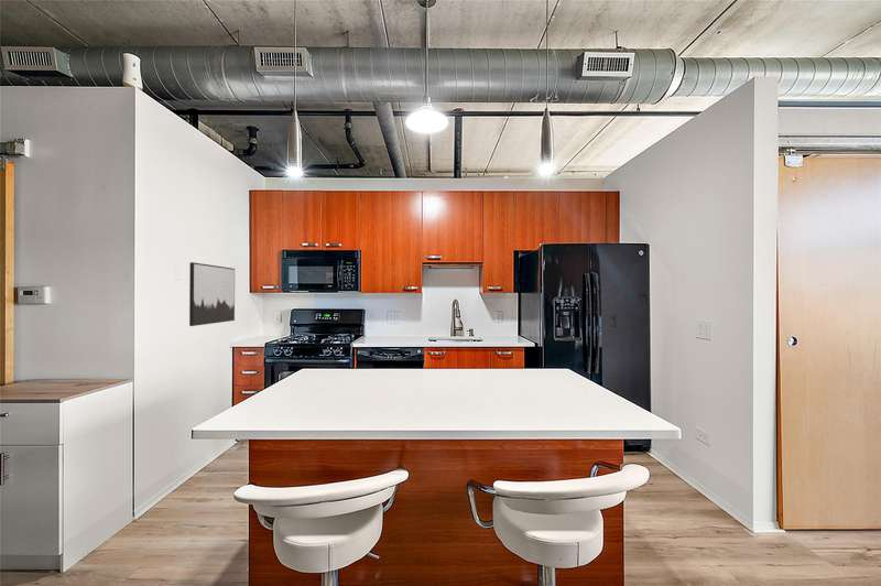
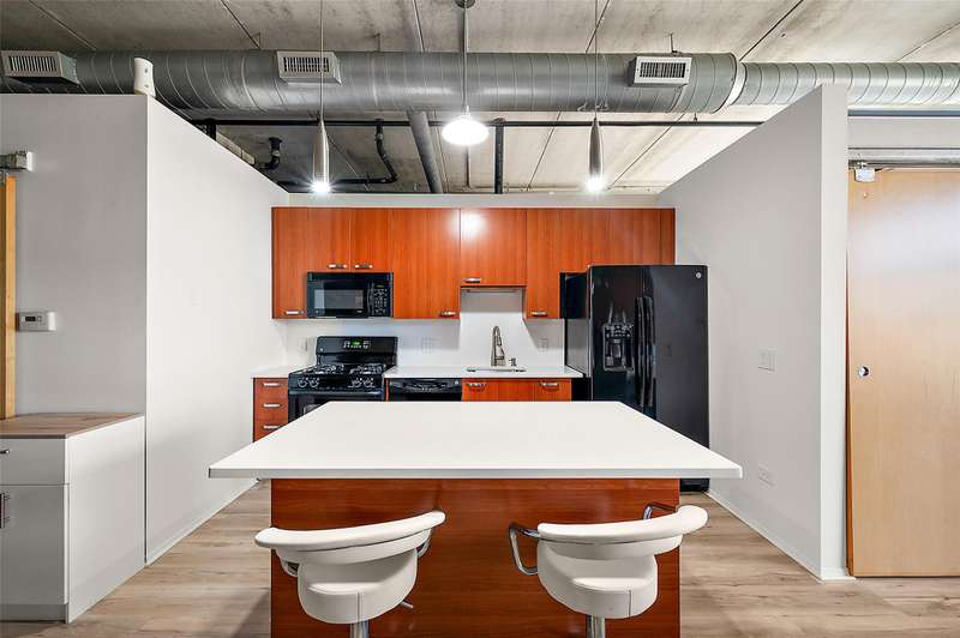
- wall art [188,261,236,327]
